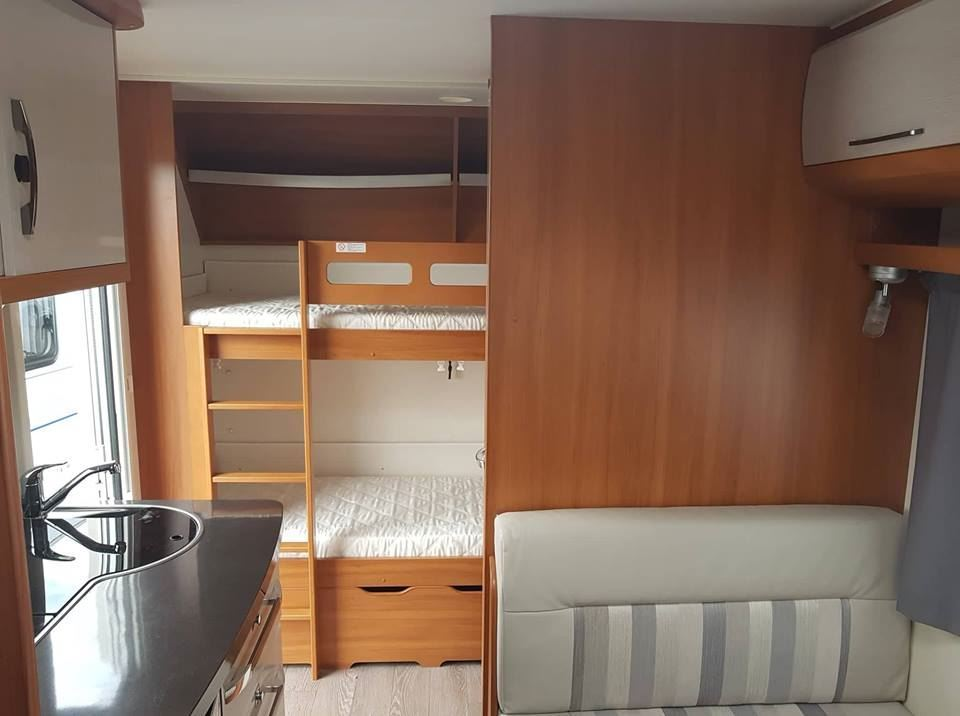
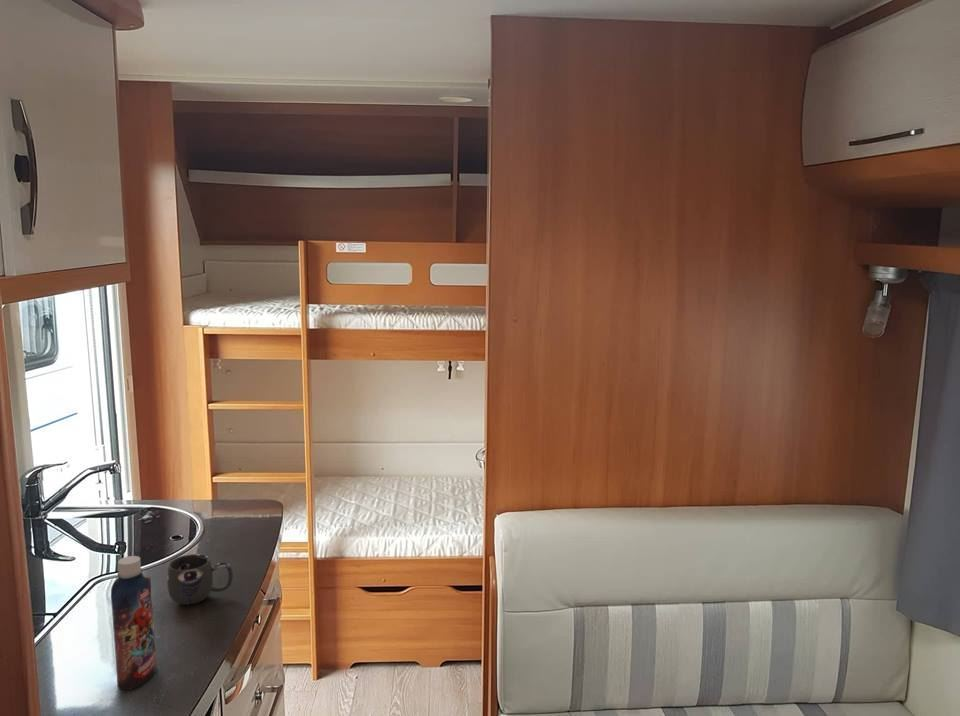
+ bottle [110,555,157,691]
+ mug [166,553,234,606]
